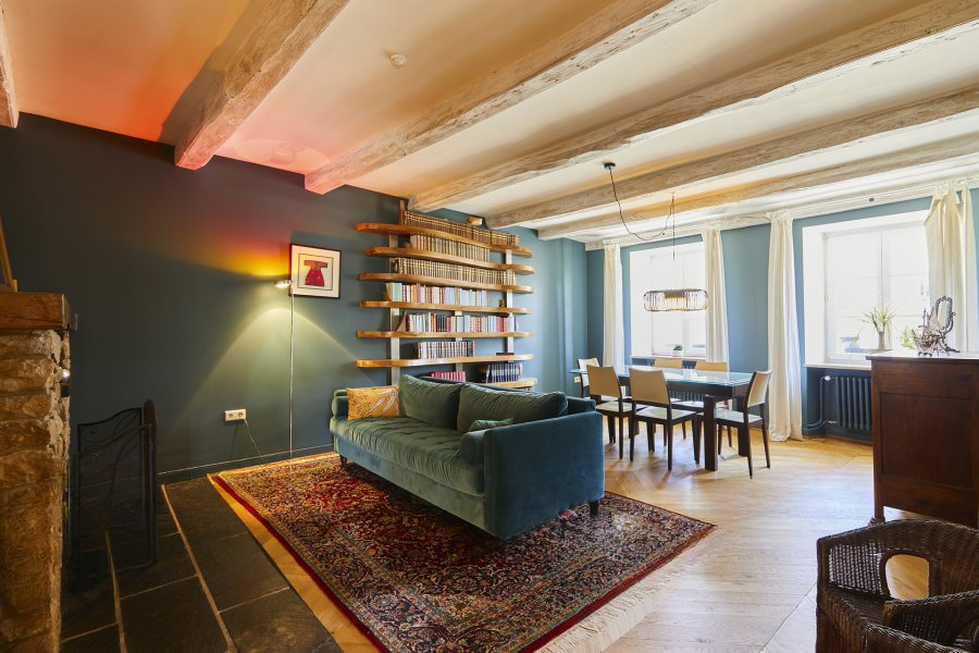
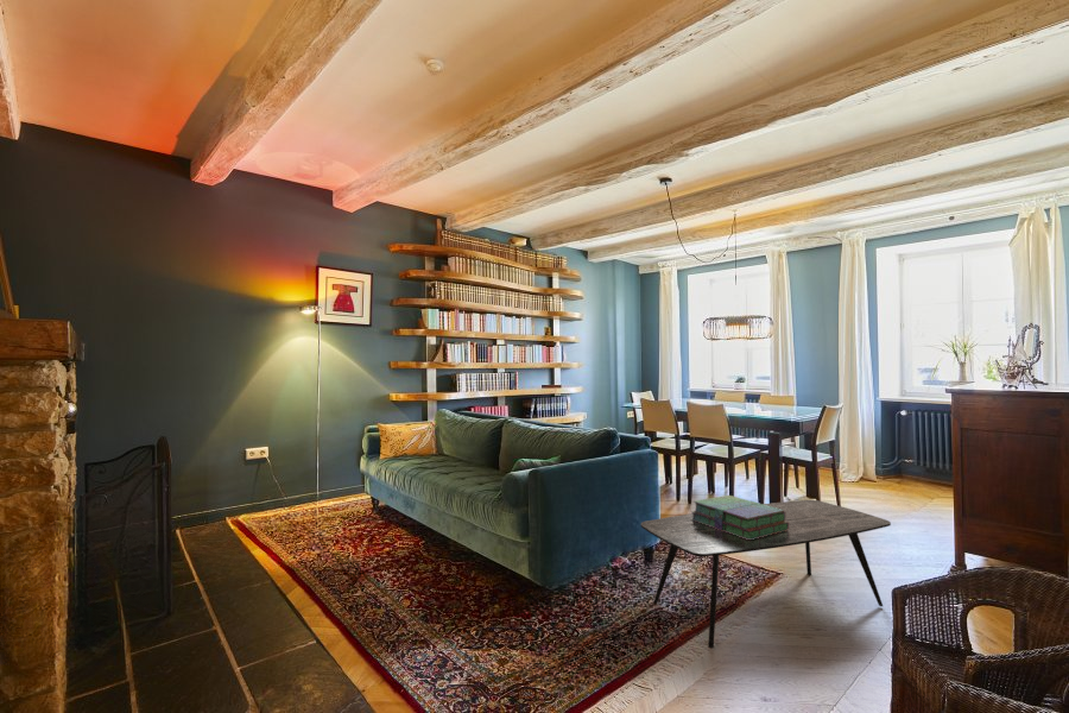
+ stack of books [690,494,789,540]
+ coffee table [640,499,892,649]
